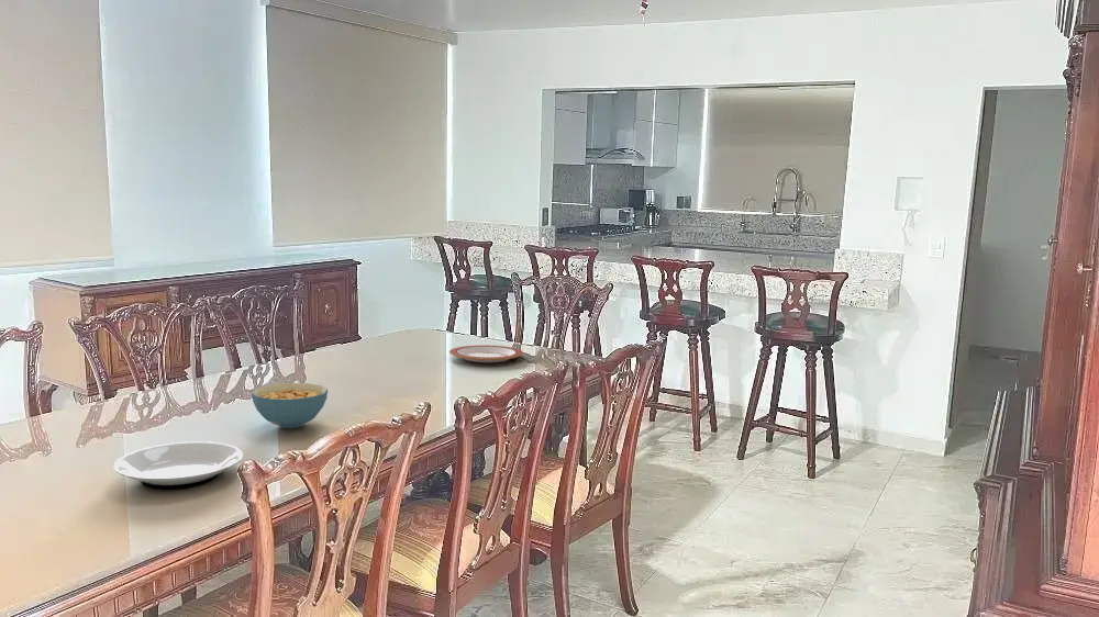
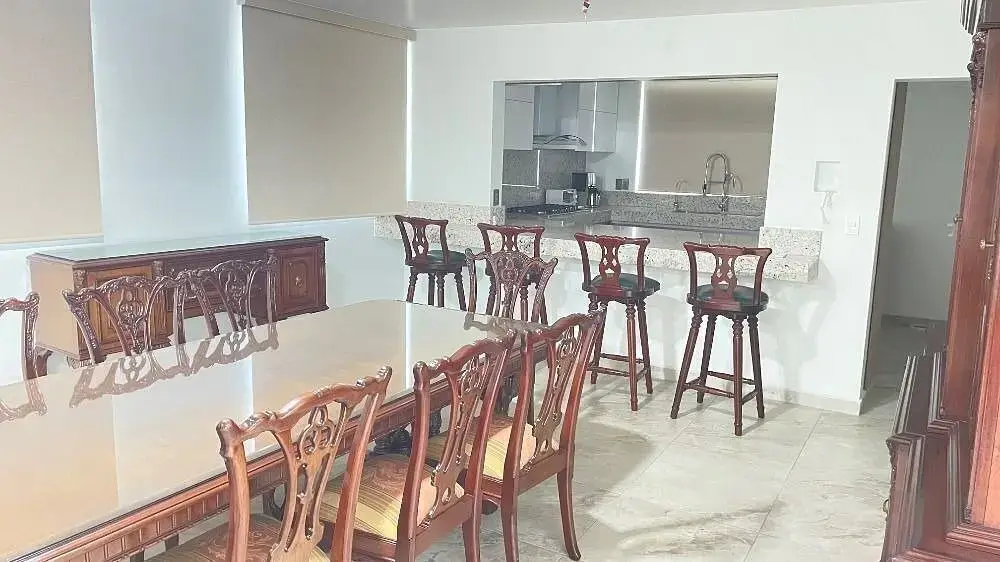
- plate [448,344,524,363]
- cereal bowl [251,382,329,429]
- plate [113,440,244,490]
